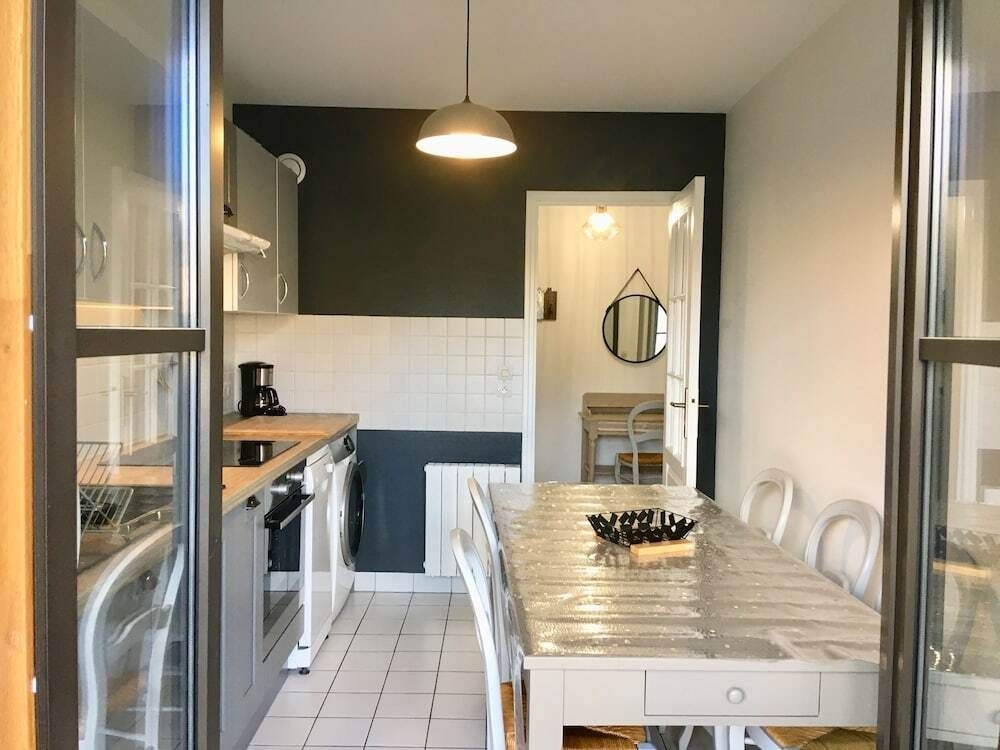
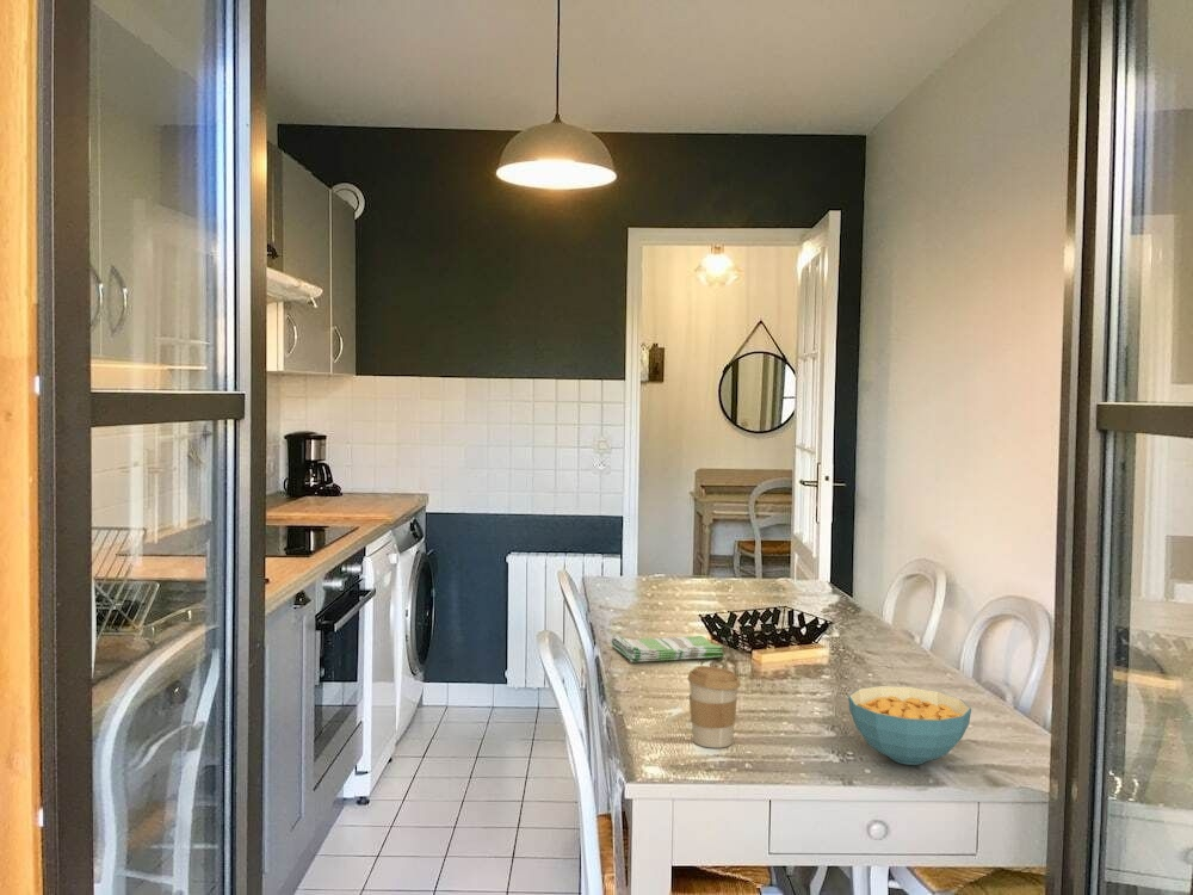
+ dish towel [610,635,725,663]
+ cereal bowl [847,685,972,766]
+ coffee cup [686,665,742,749]
